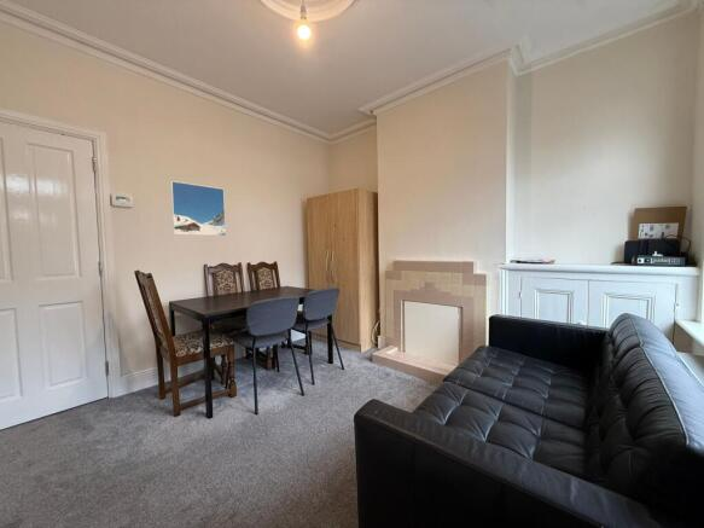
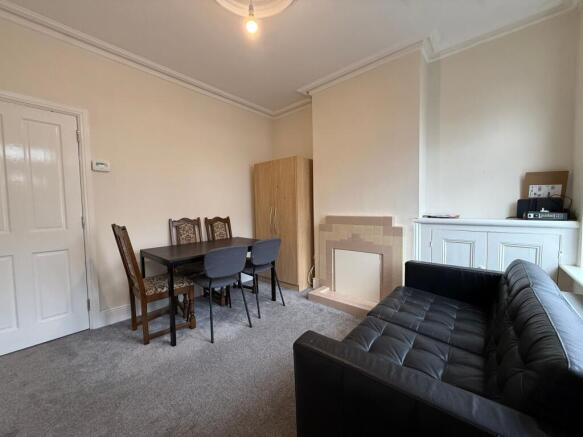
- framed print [169,180,227,237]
